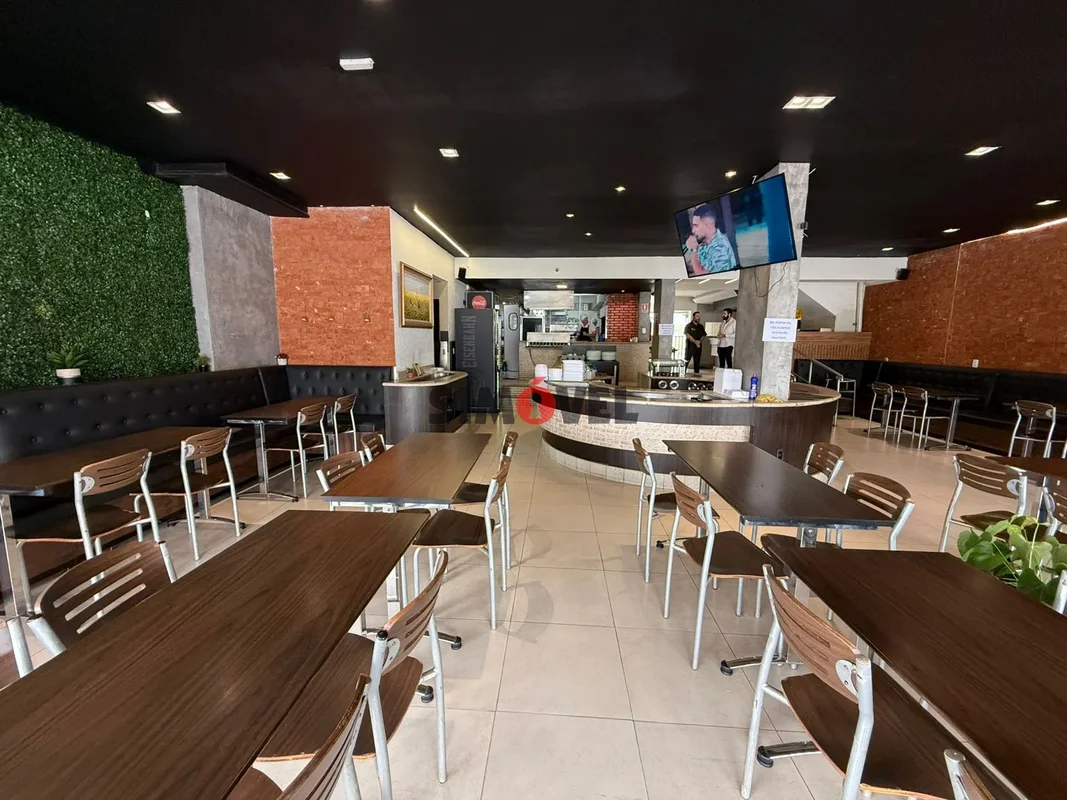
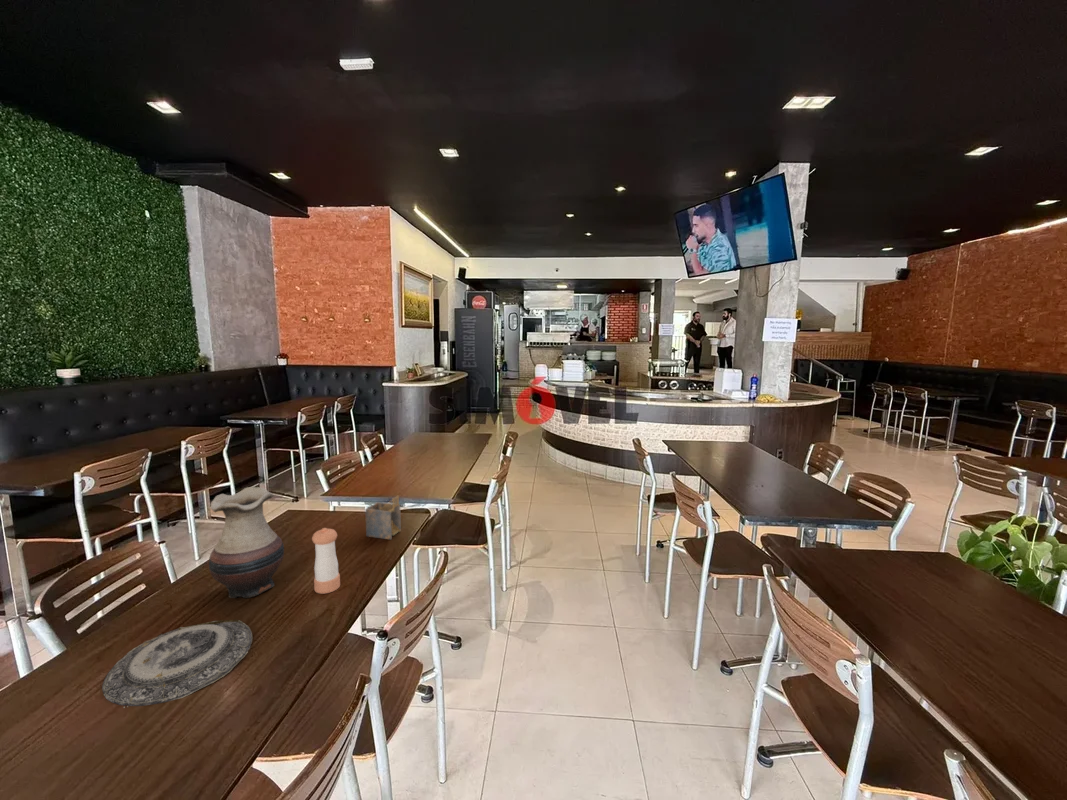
+ napkin holder [364,494,402,540]
+ vase [208,486,285,599]
+ plate [101,619,254,709]
+ pepper shaker [311,527,341,594]
